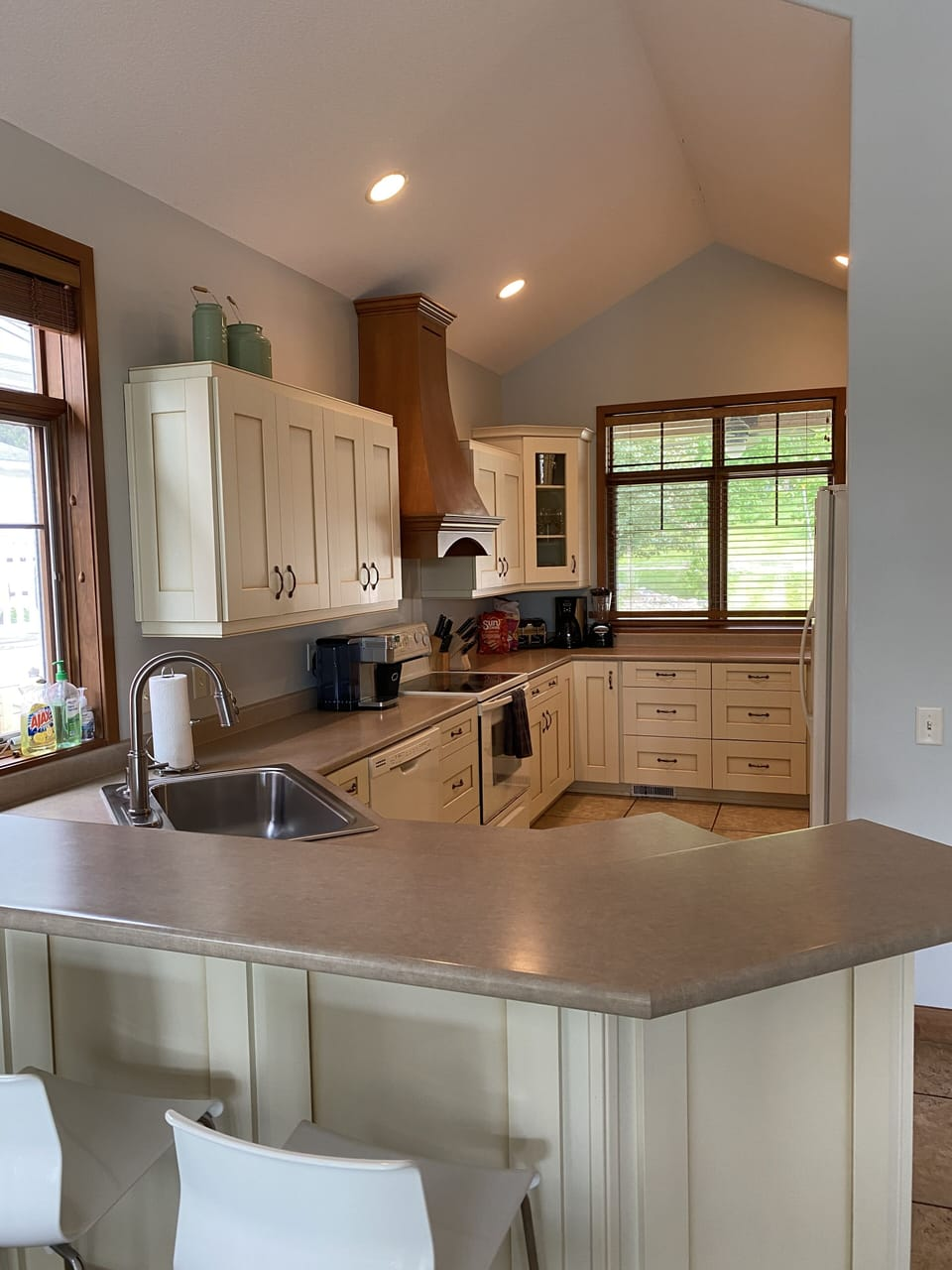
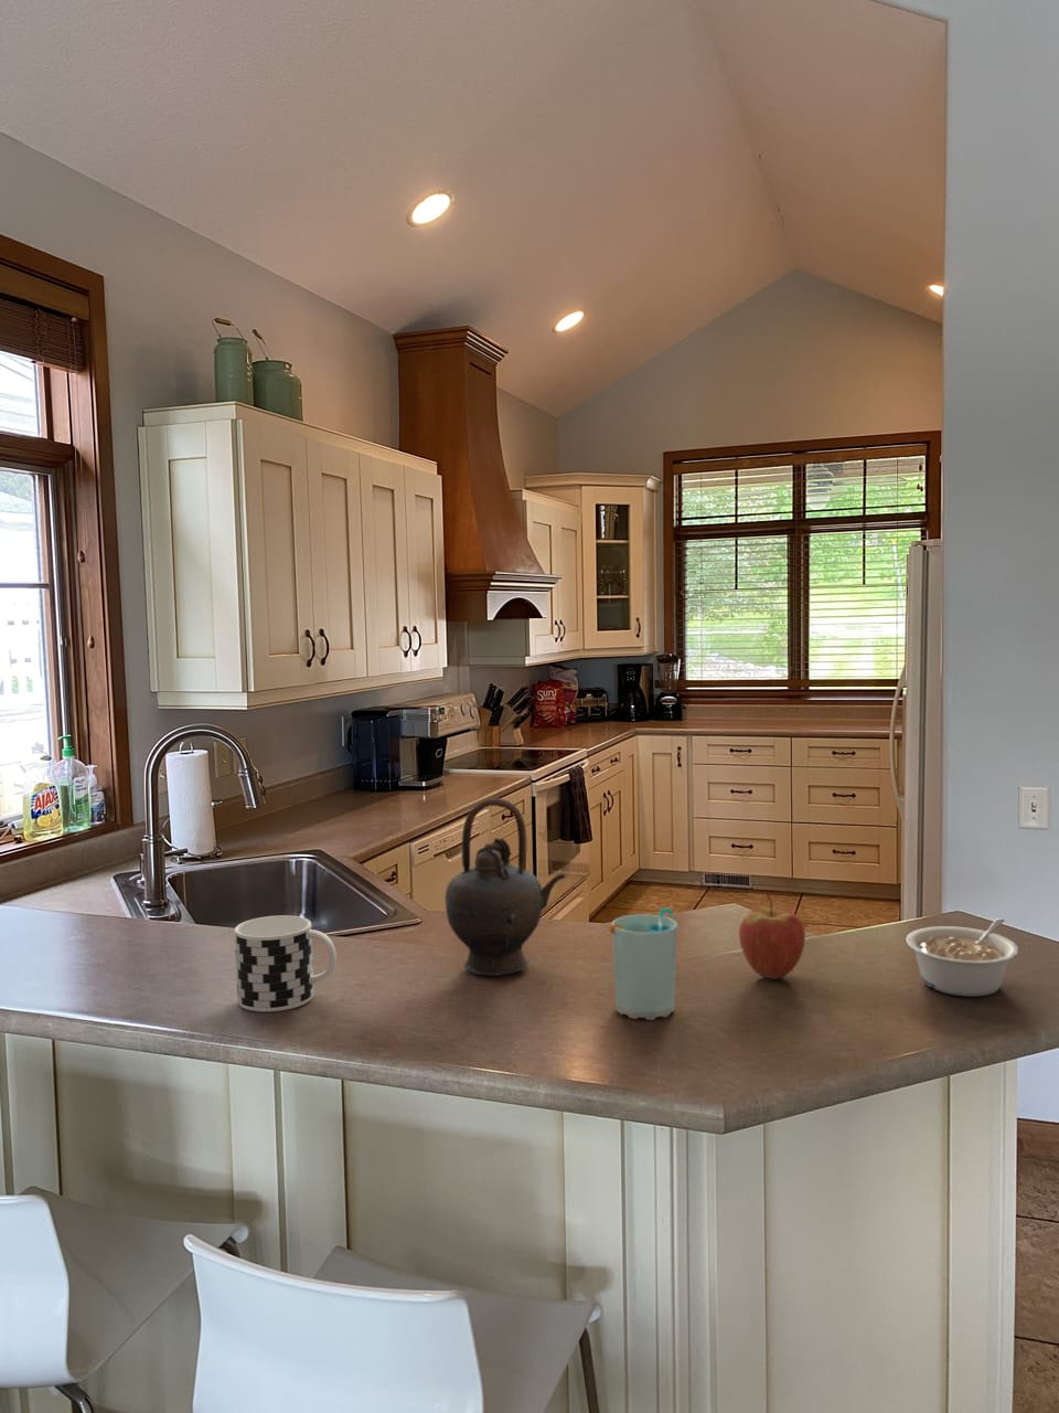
+ cup [608,908,679,1021]
+ cup [234,915,337,1014]
+ fruit [738,893,806,980]
+ teapot [444,797,566,977]
+ legume [904,918,1019,998]
